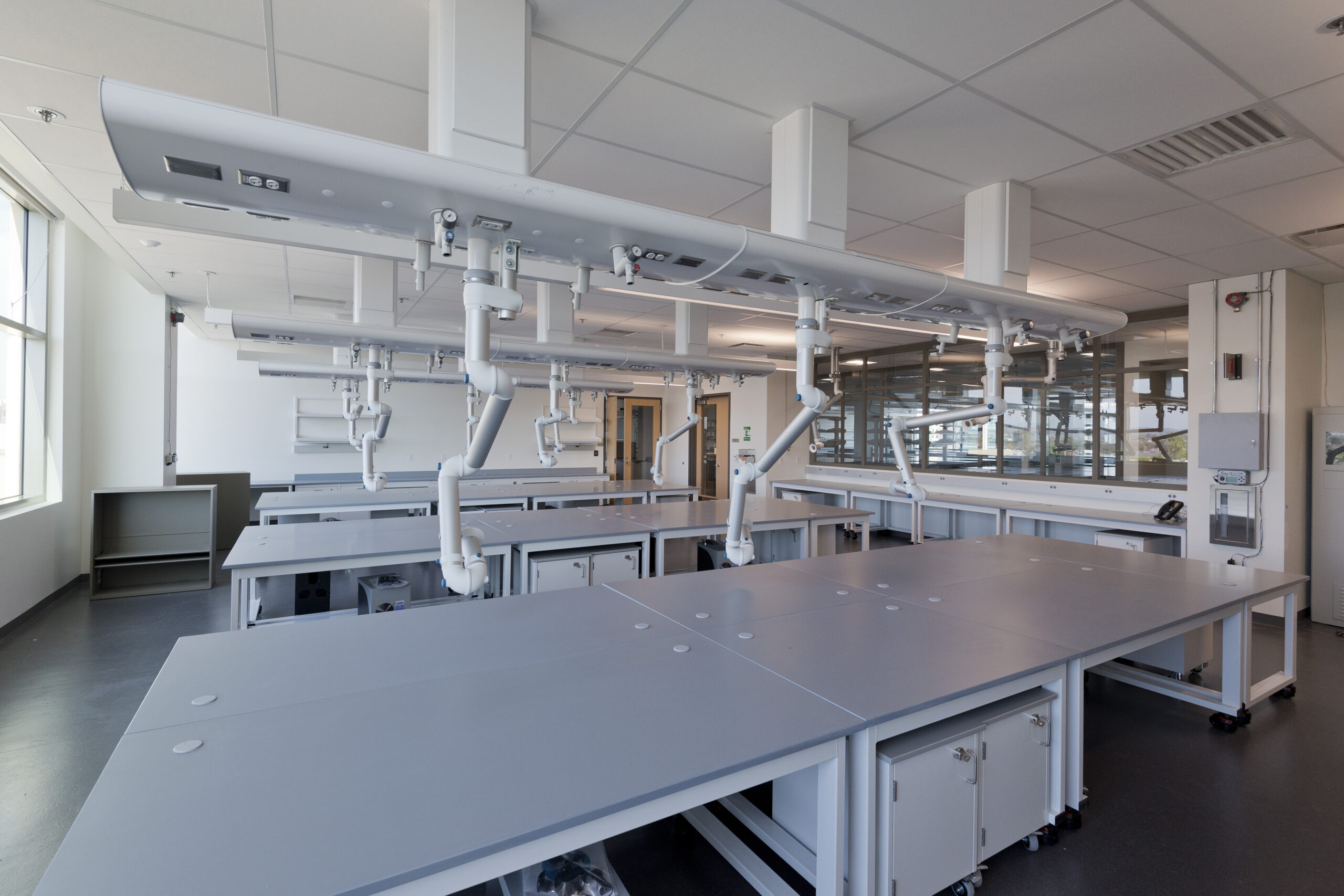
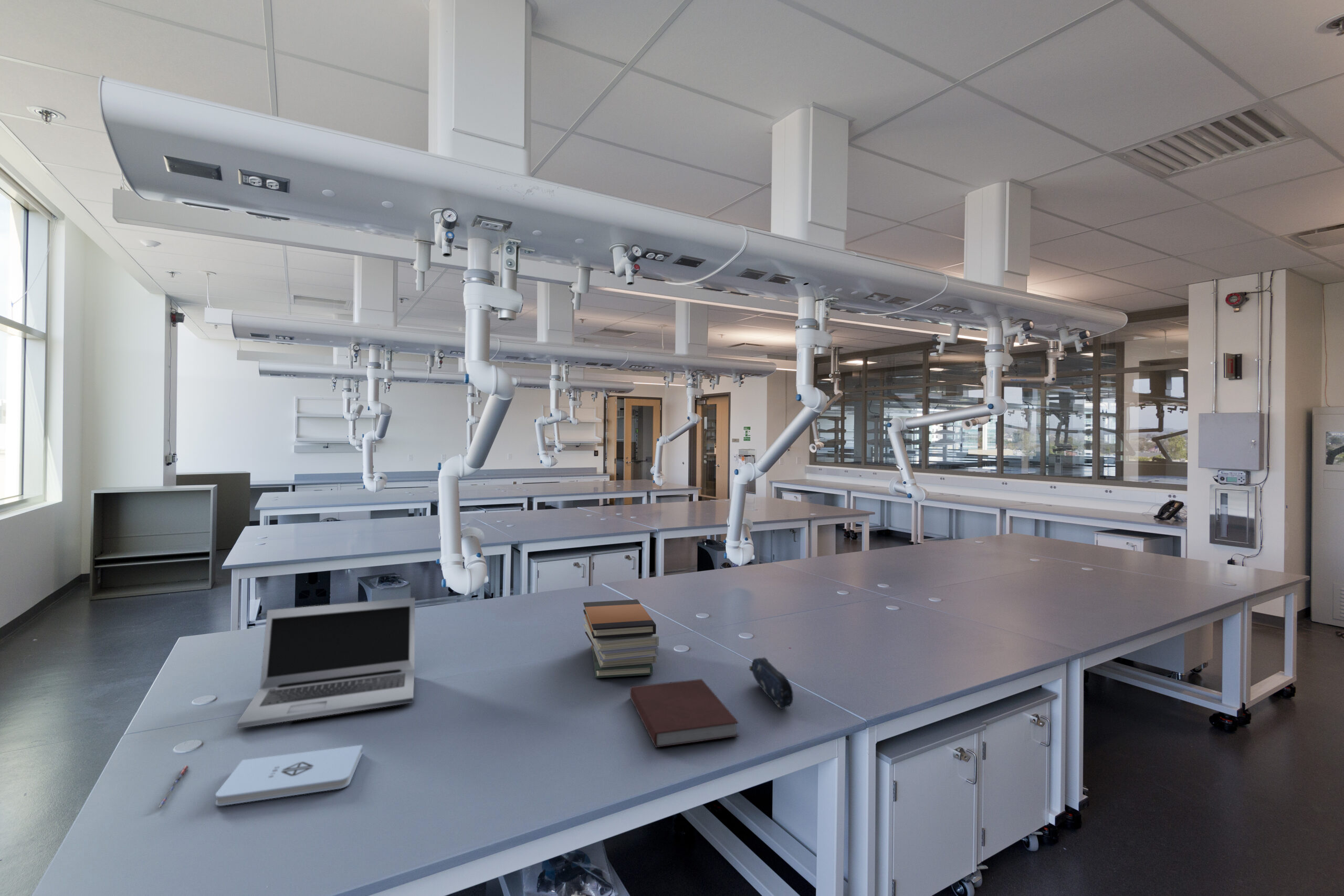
+ notepad [215,744,363,806]
+ book stack [583,599,659,679]
+ laptop [236,597,416,729]
+ pencil case [749,657,794,710]
+ notebook [629,679,740,748]
+ pen [156,765,190,808]
